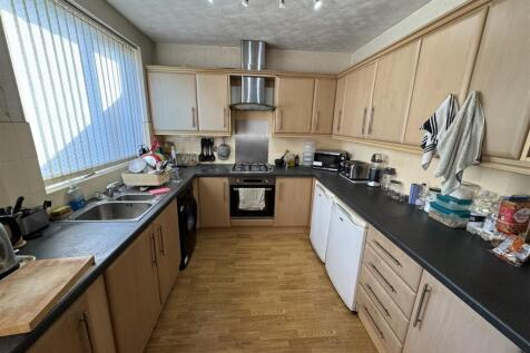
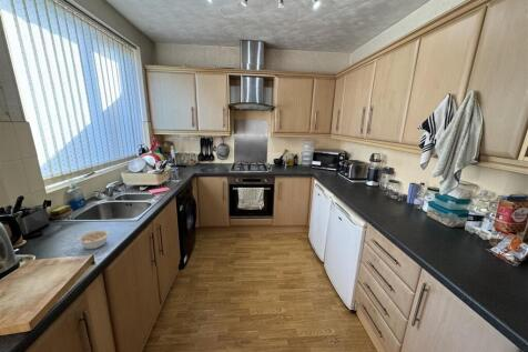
+ legume [77,229,111,250]
